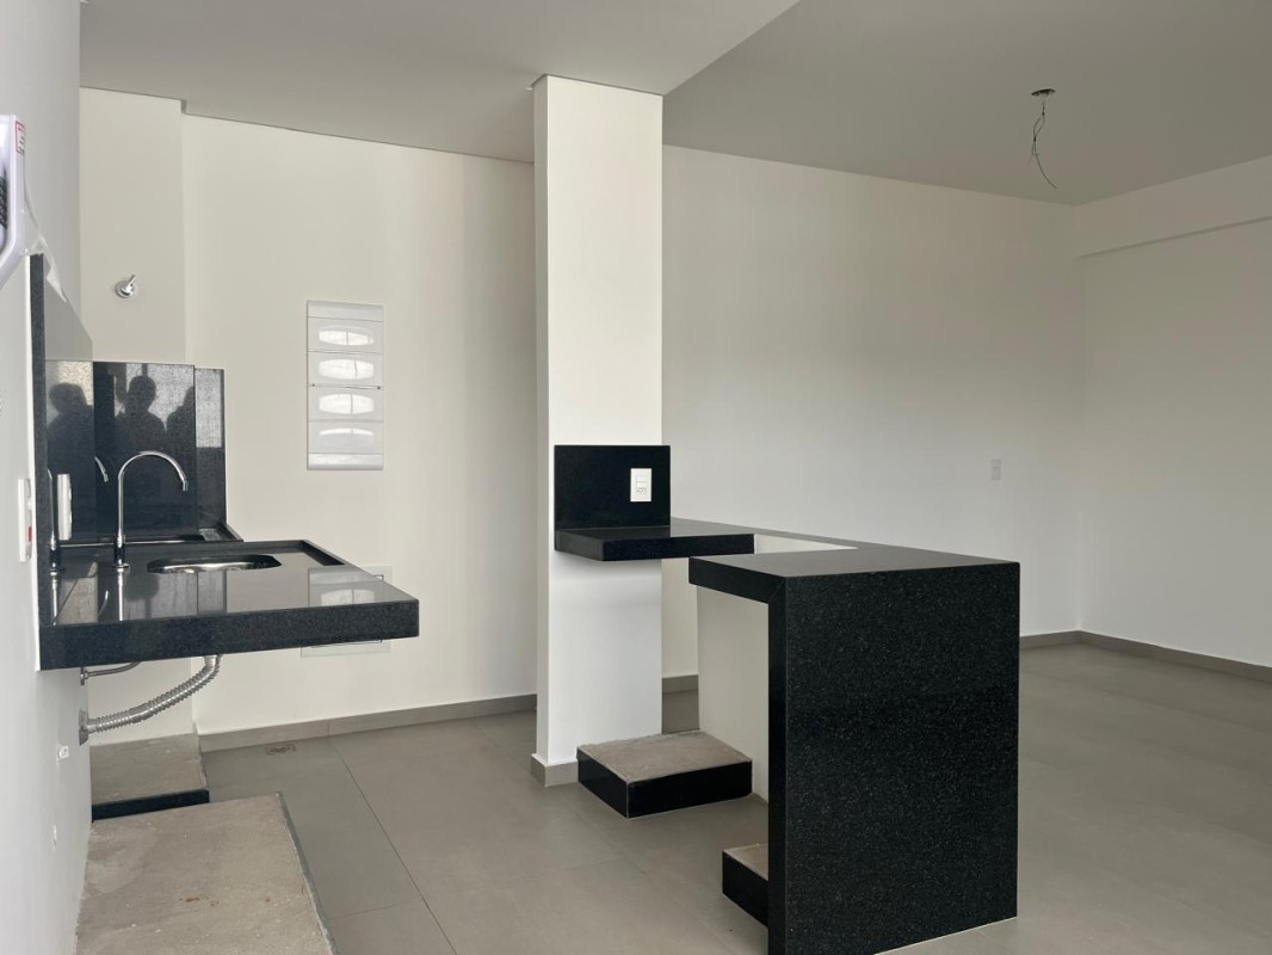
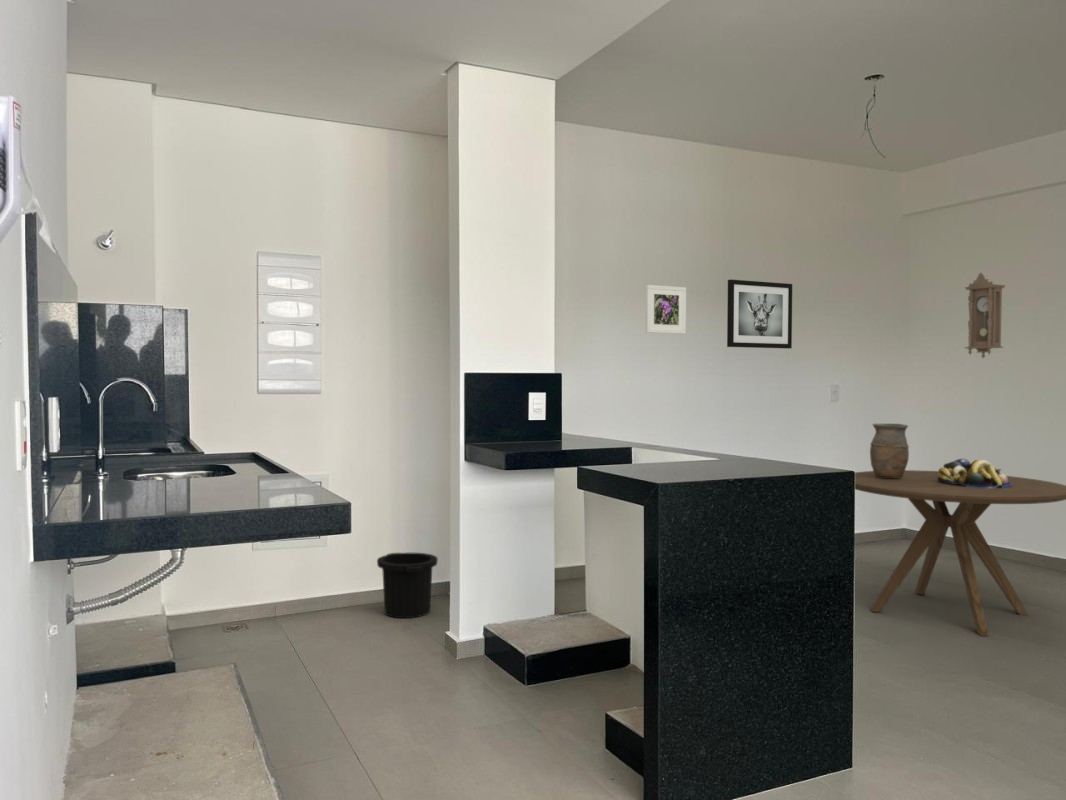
+ vase [869,423,910,478]
+ wall art [726,279,793,349]
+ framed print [644,284,687,335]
+ trash can [376,552,439,619]
+ fruit bowl [937,458,1012,488]
+ pendulum clock [964,272,1006,359]
+ dining table [854,469,1066,637]
